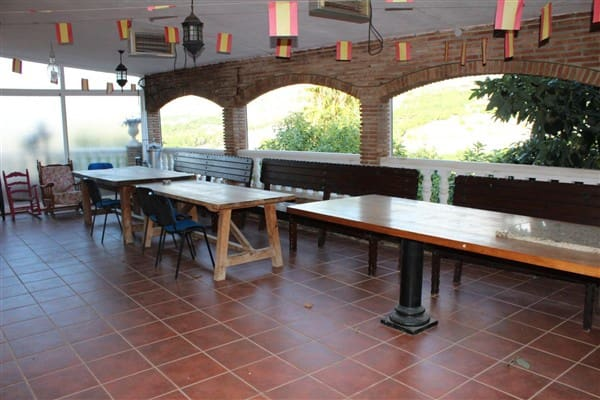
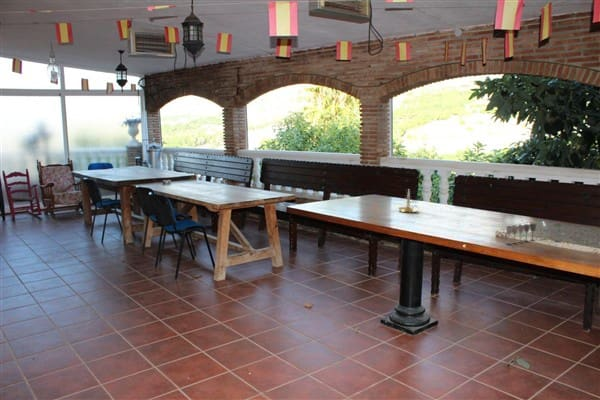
+ wine glass [505,222,537,245]
+ candle holder [397,189,420,214]
